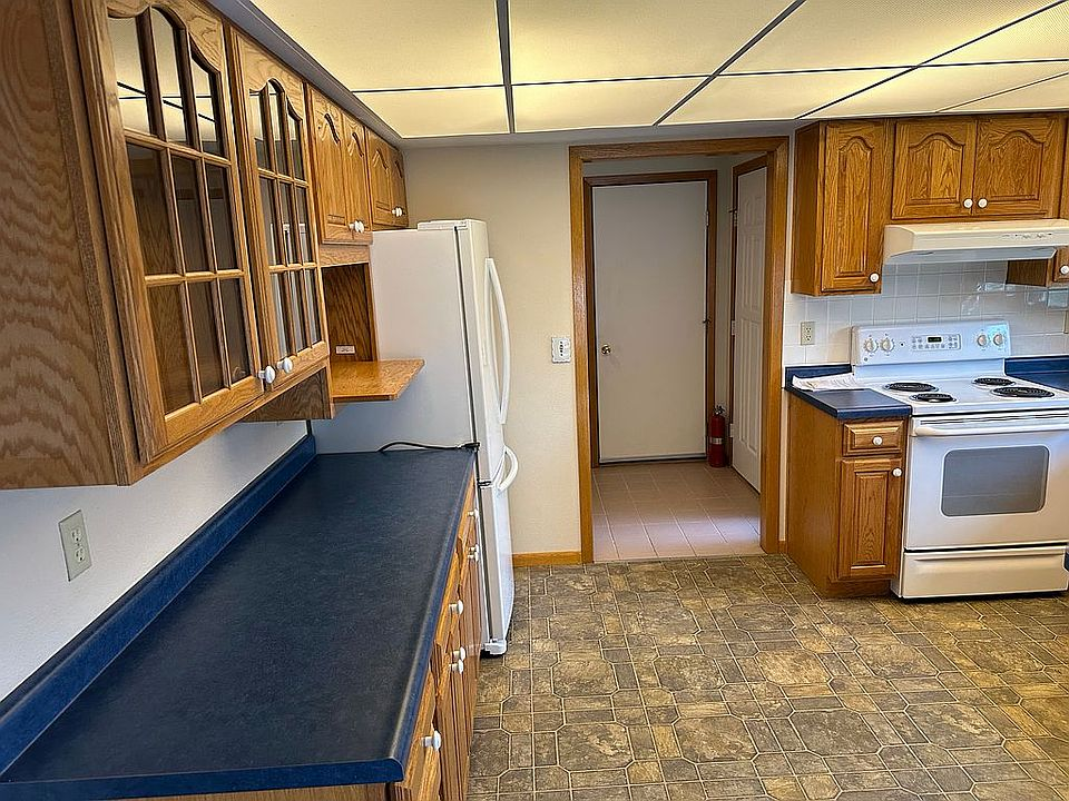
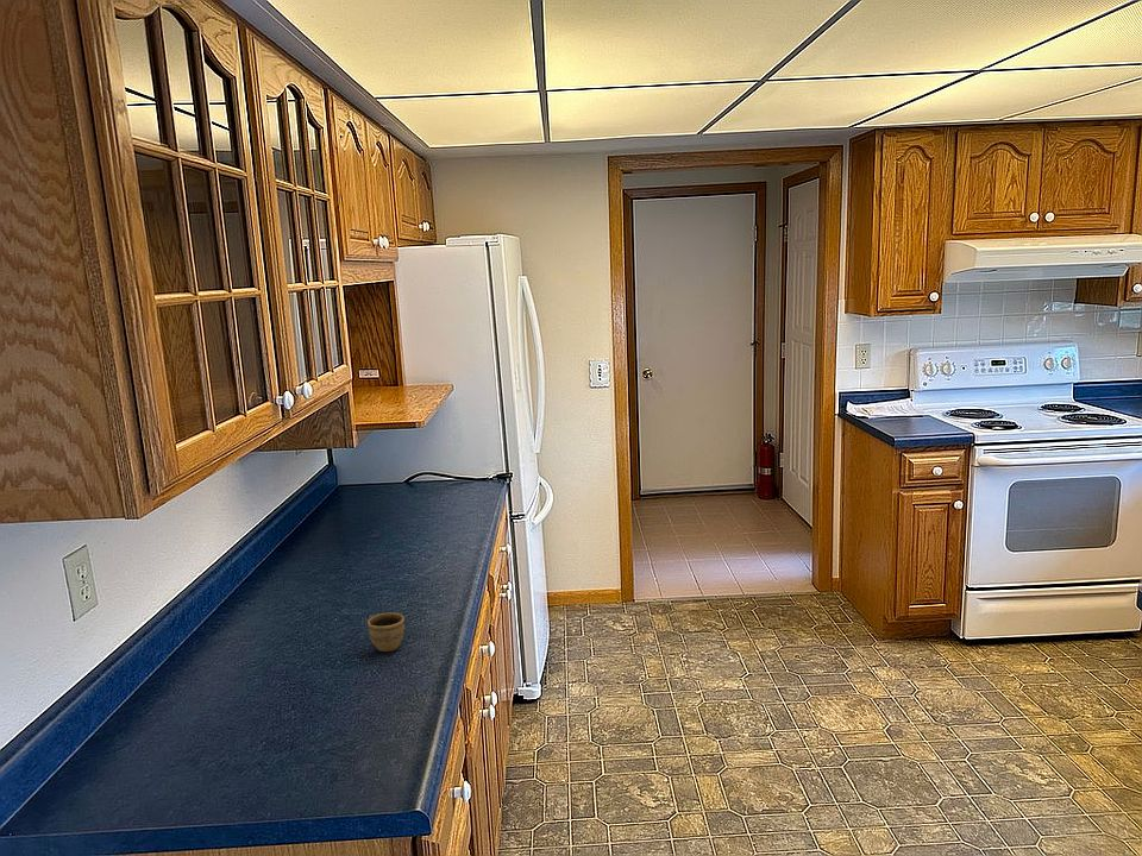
+ cup [366,612,406,653]
